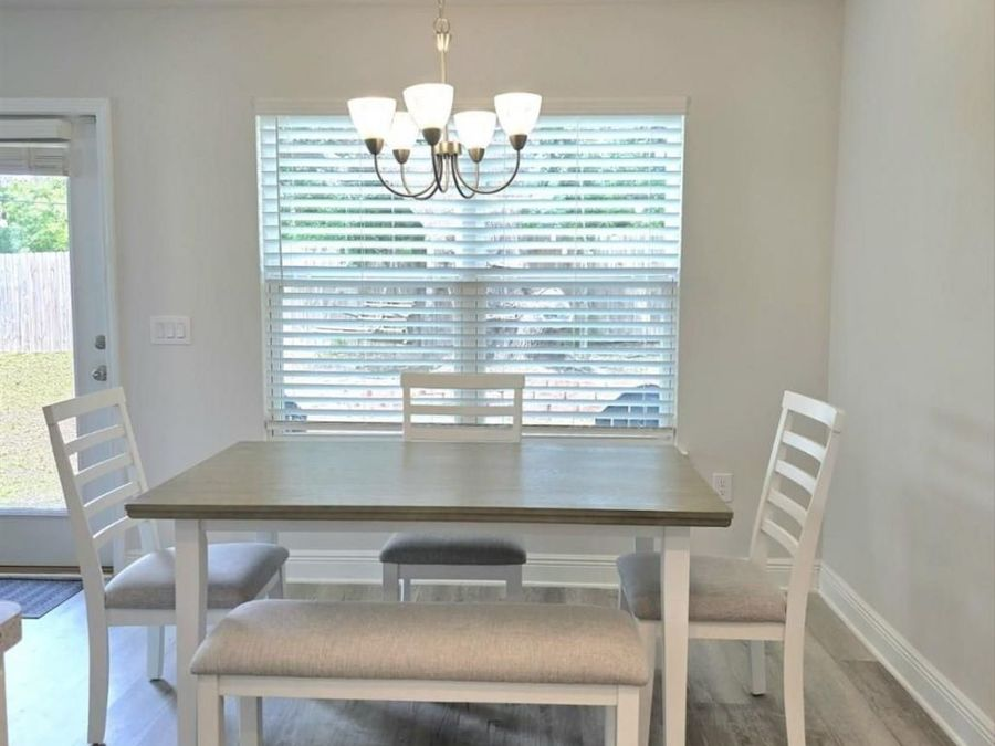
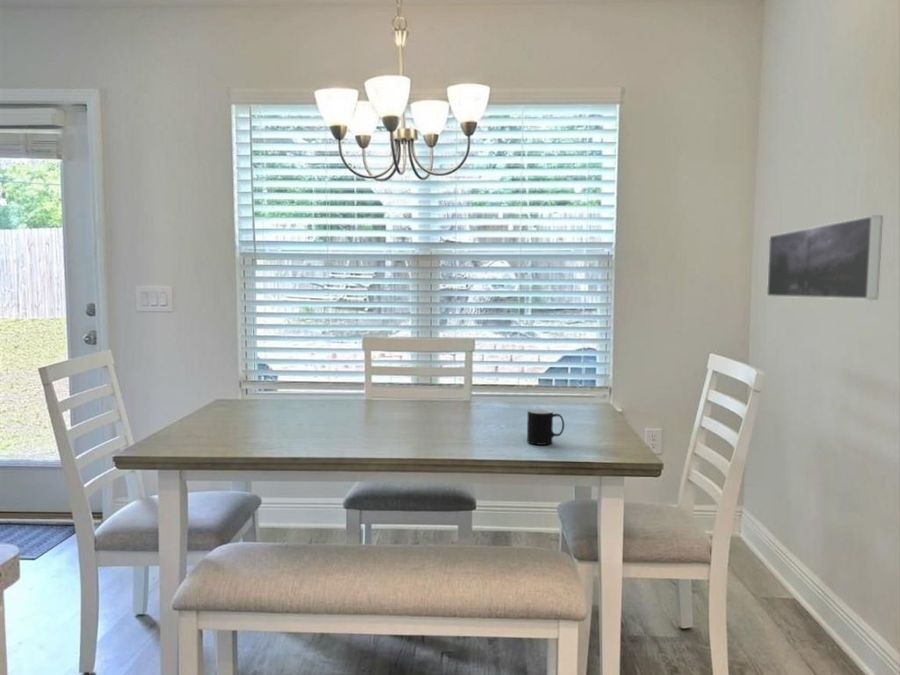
+ cup [526,408,565,446]
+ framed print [766,214,884,301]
